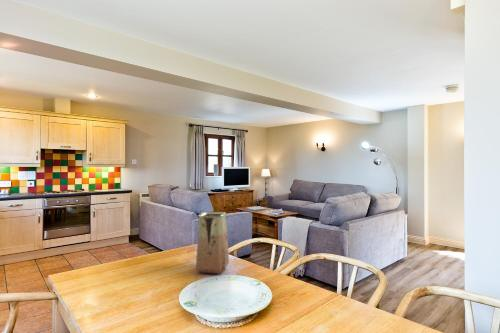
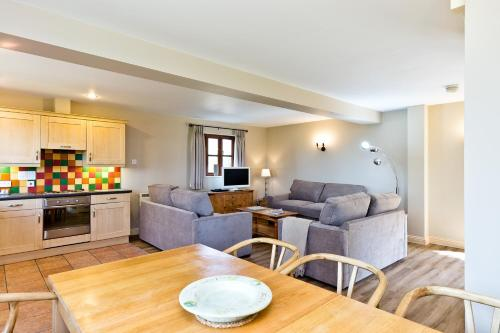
- vase [195,211,230,275]
